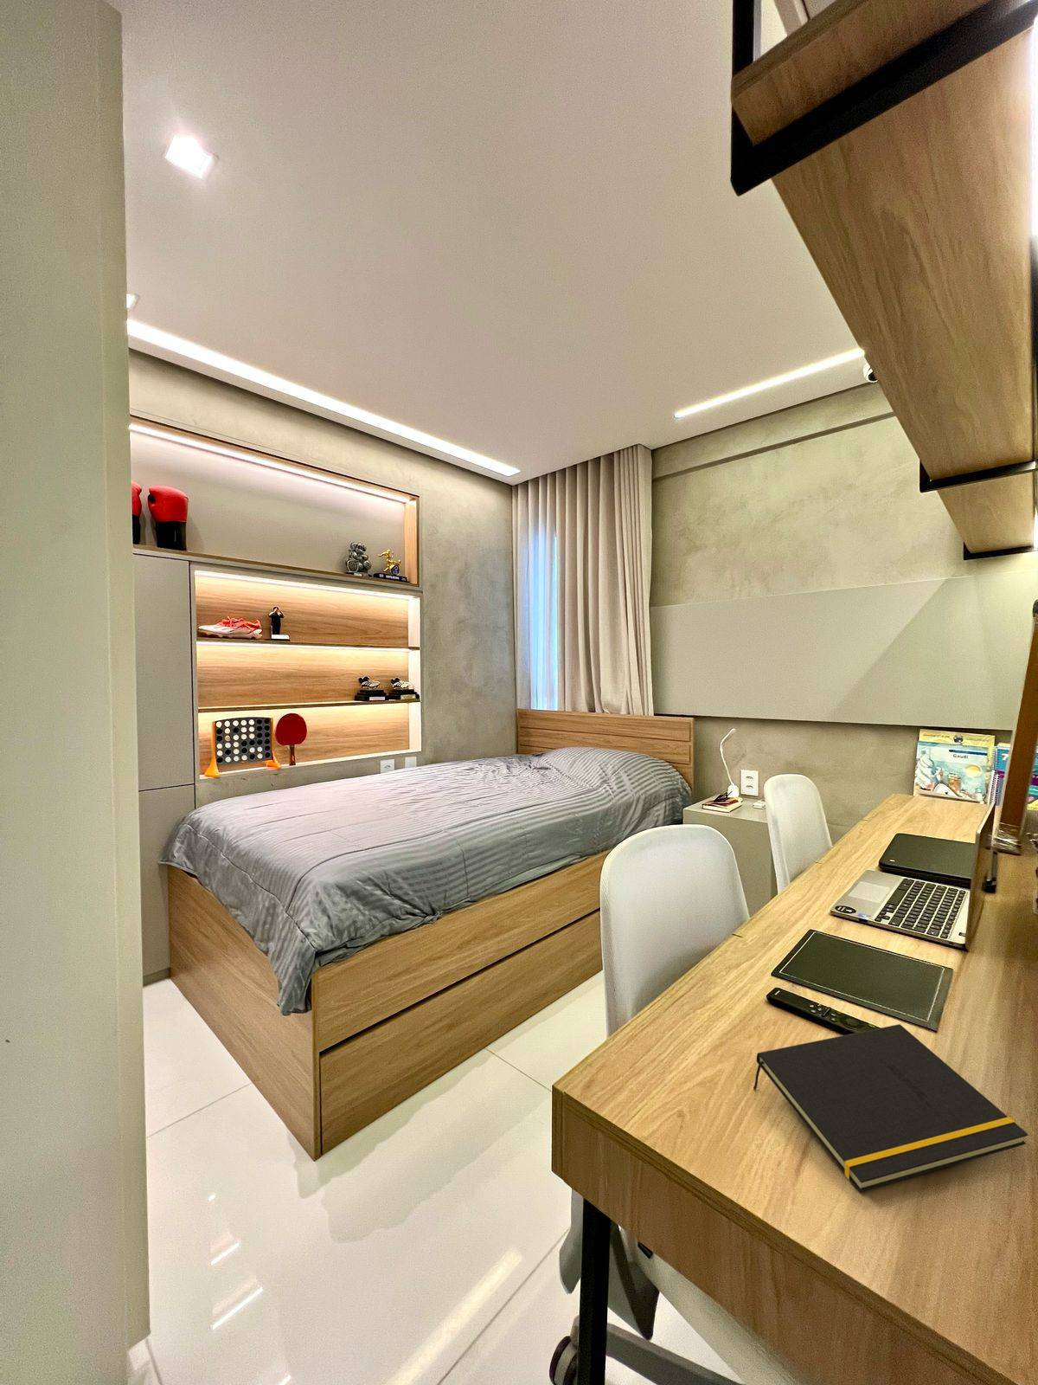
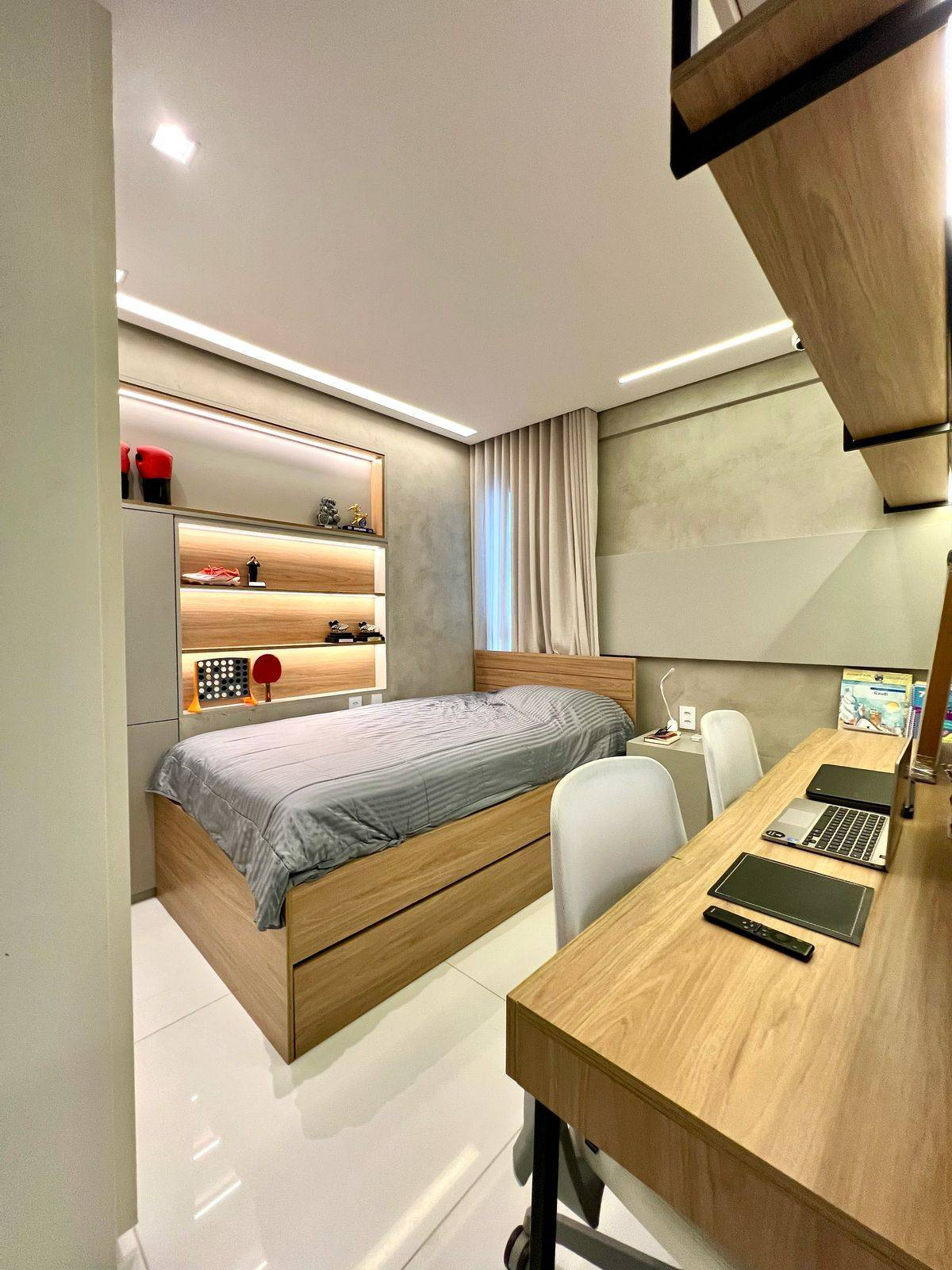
- notepad [752,1023,1029,1193]
